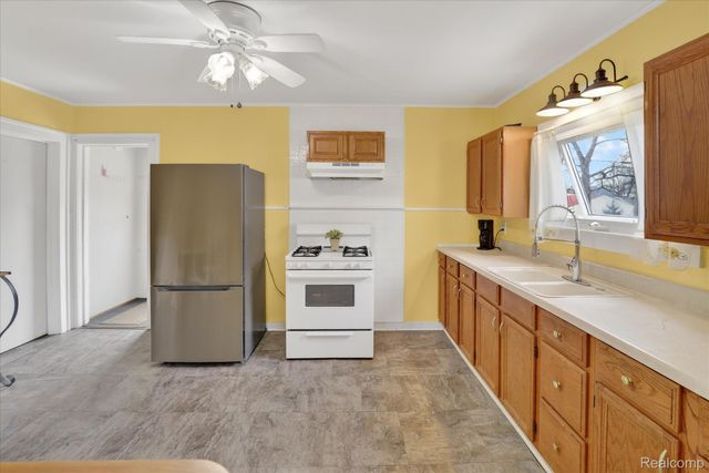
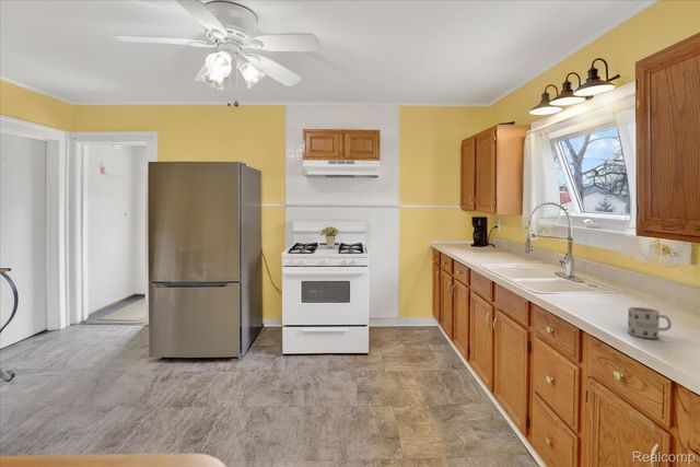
+ mug [627,306,673,339]
